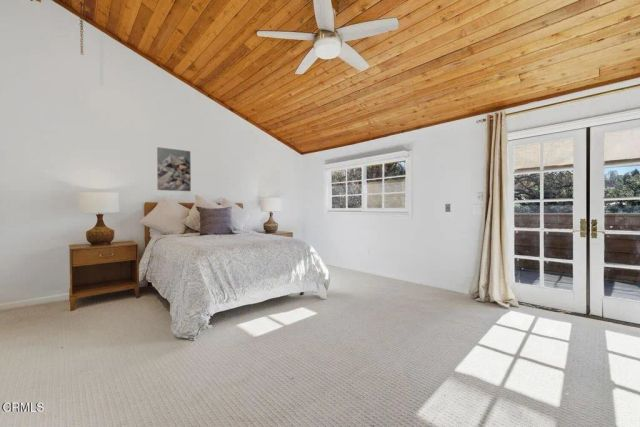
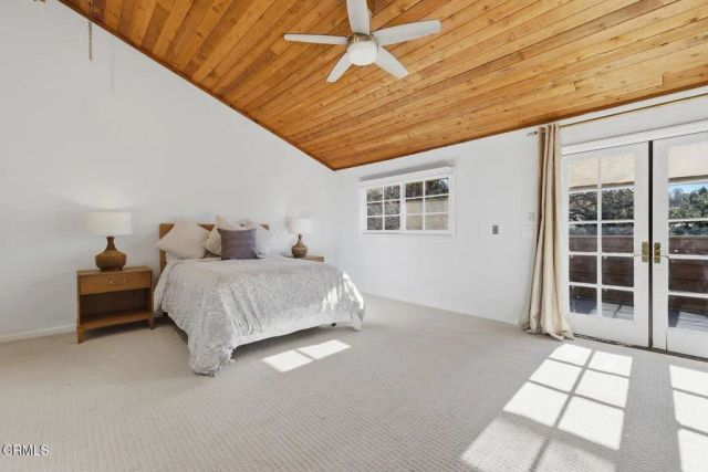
- wall art [156,146,192,192]
